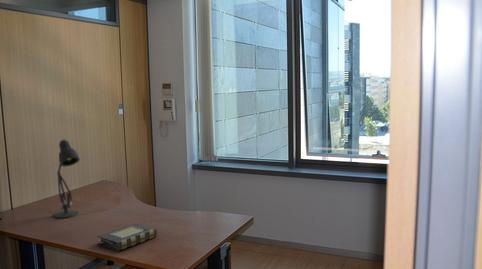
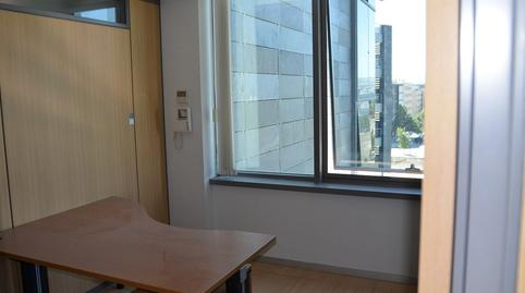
- desk lamp [53,139,81,219]
- book [96,222,158,252]
